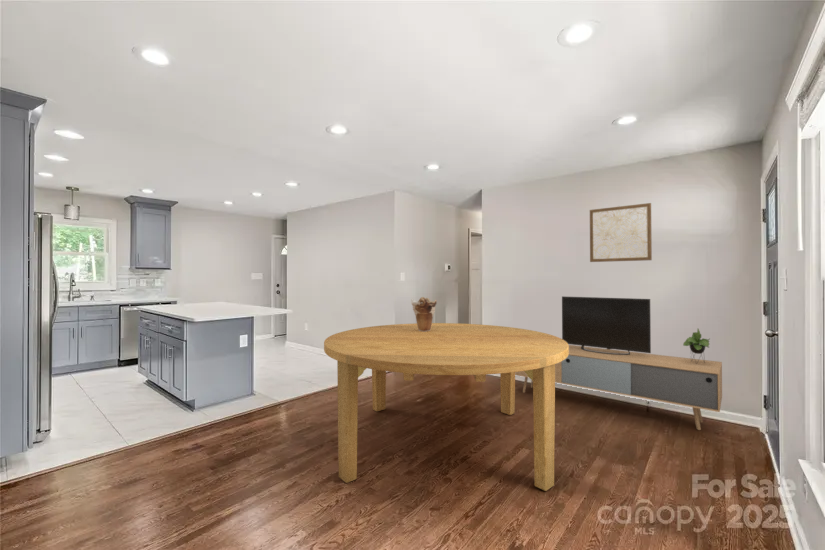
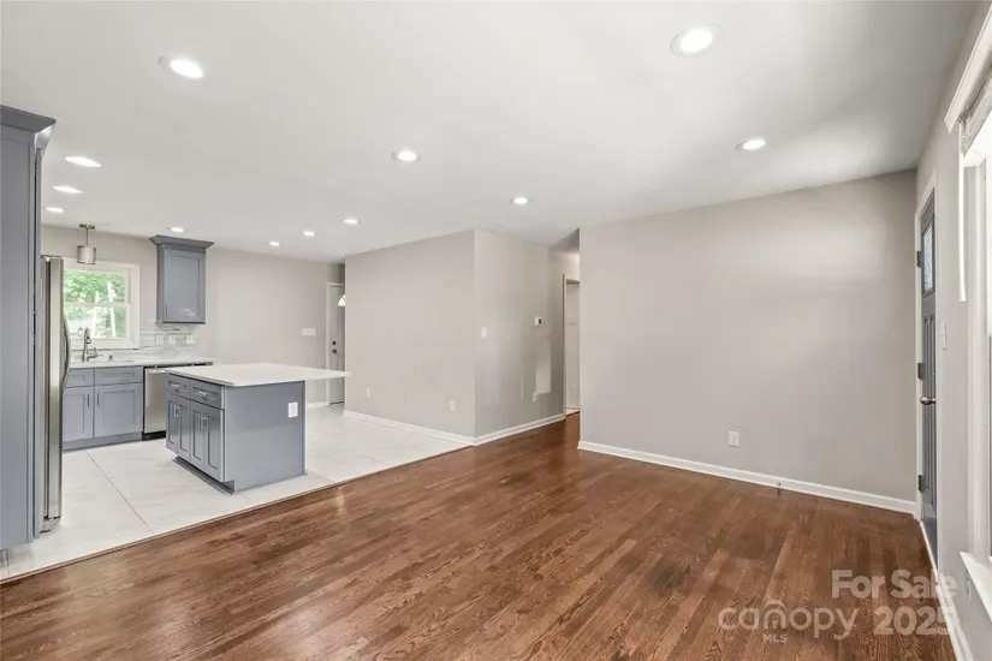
- dining table [323,322,569,492]
- media console [515,295,723,431]
- vase [410,296,438,332]
- wall art [589,202,653,263]
